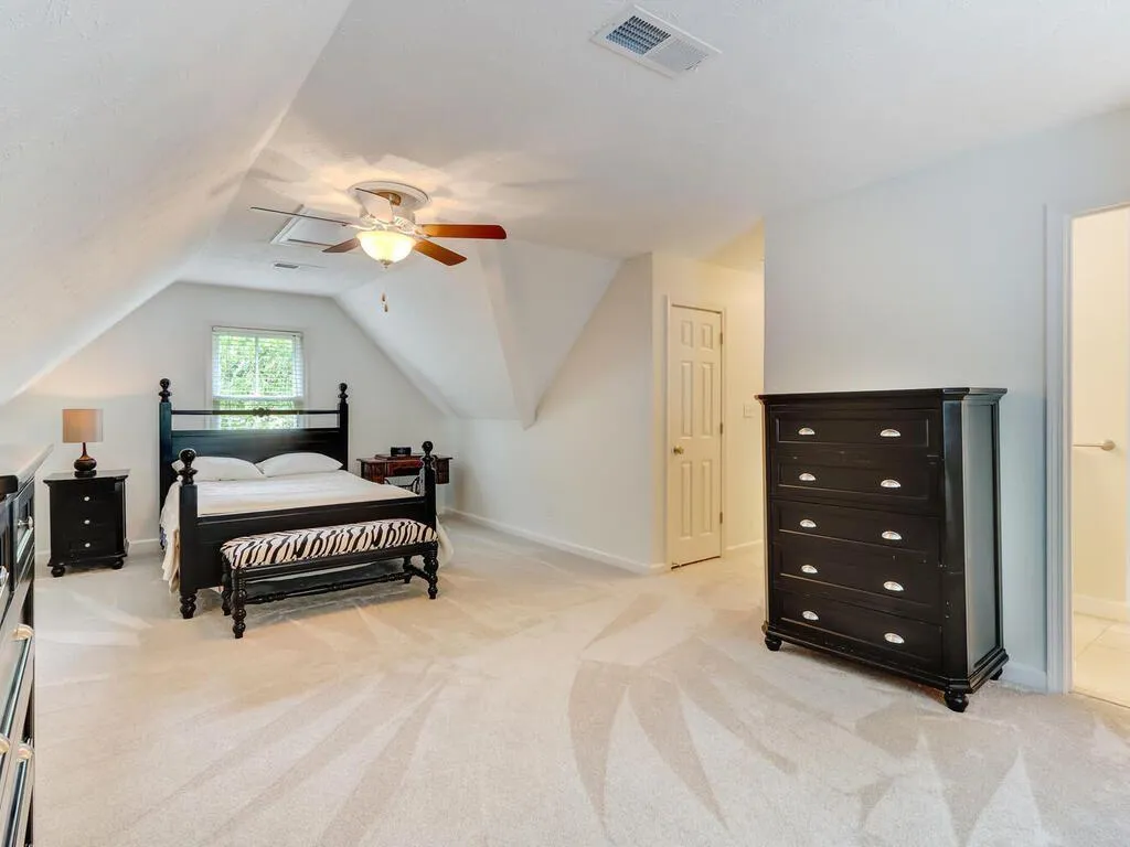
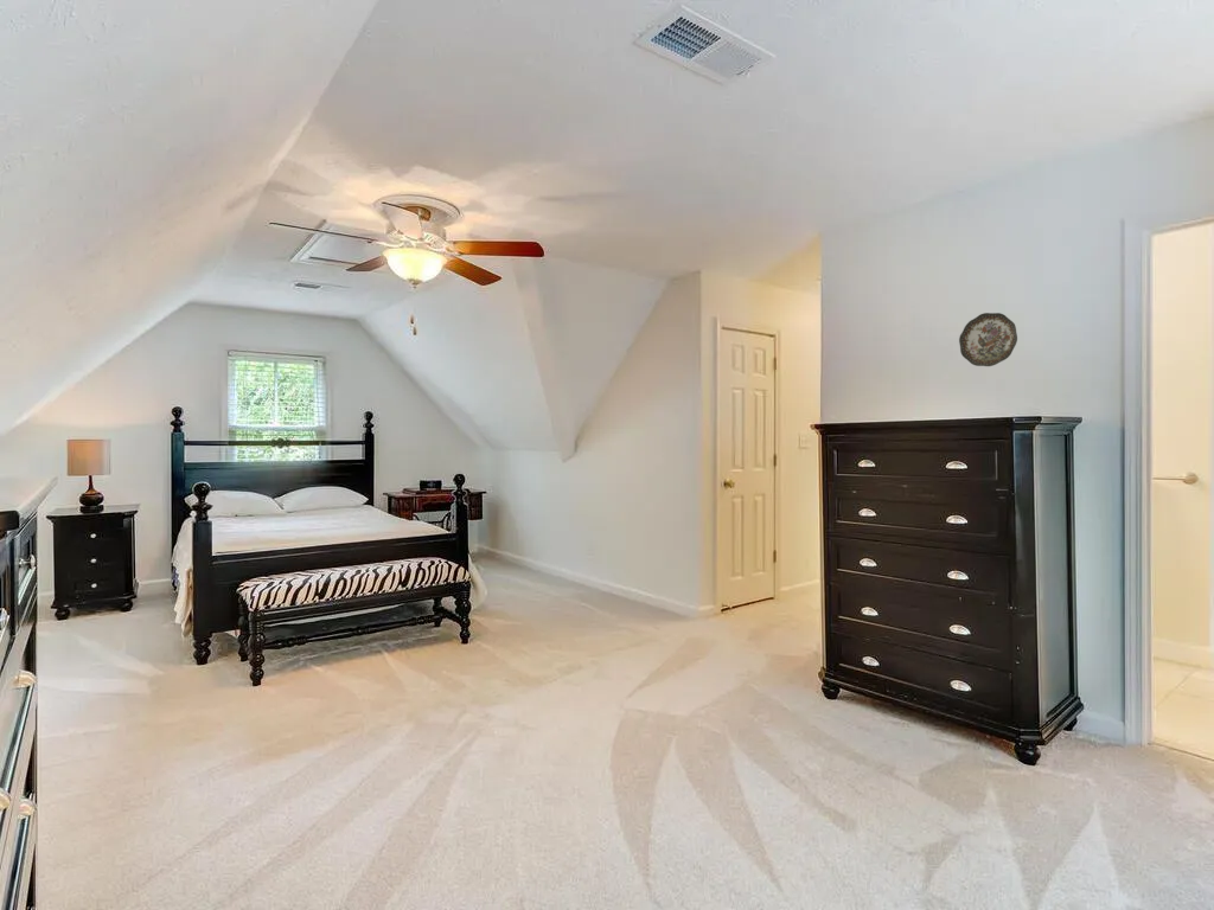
+ decorative plate [958,312,1018,367]
